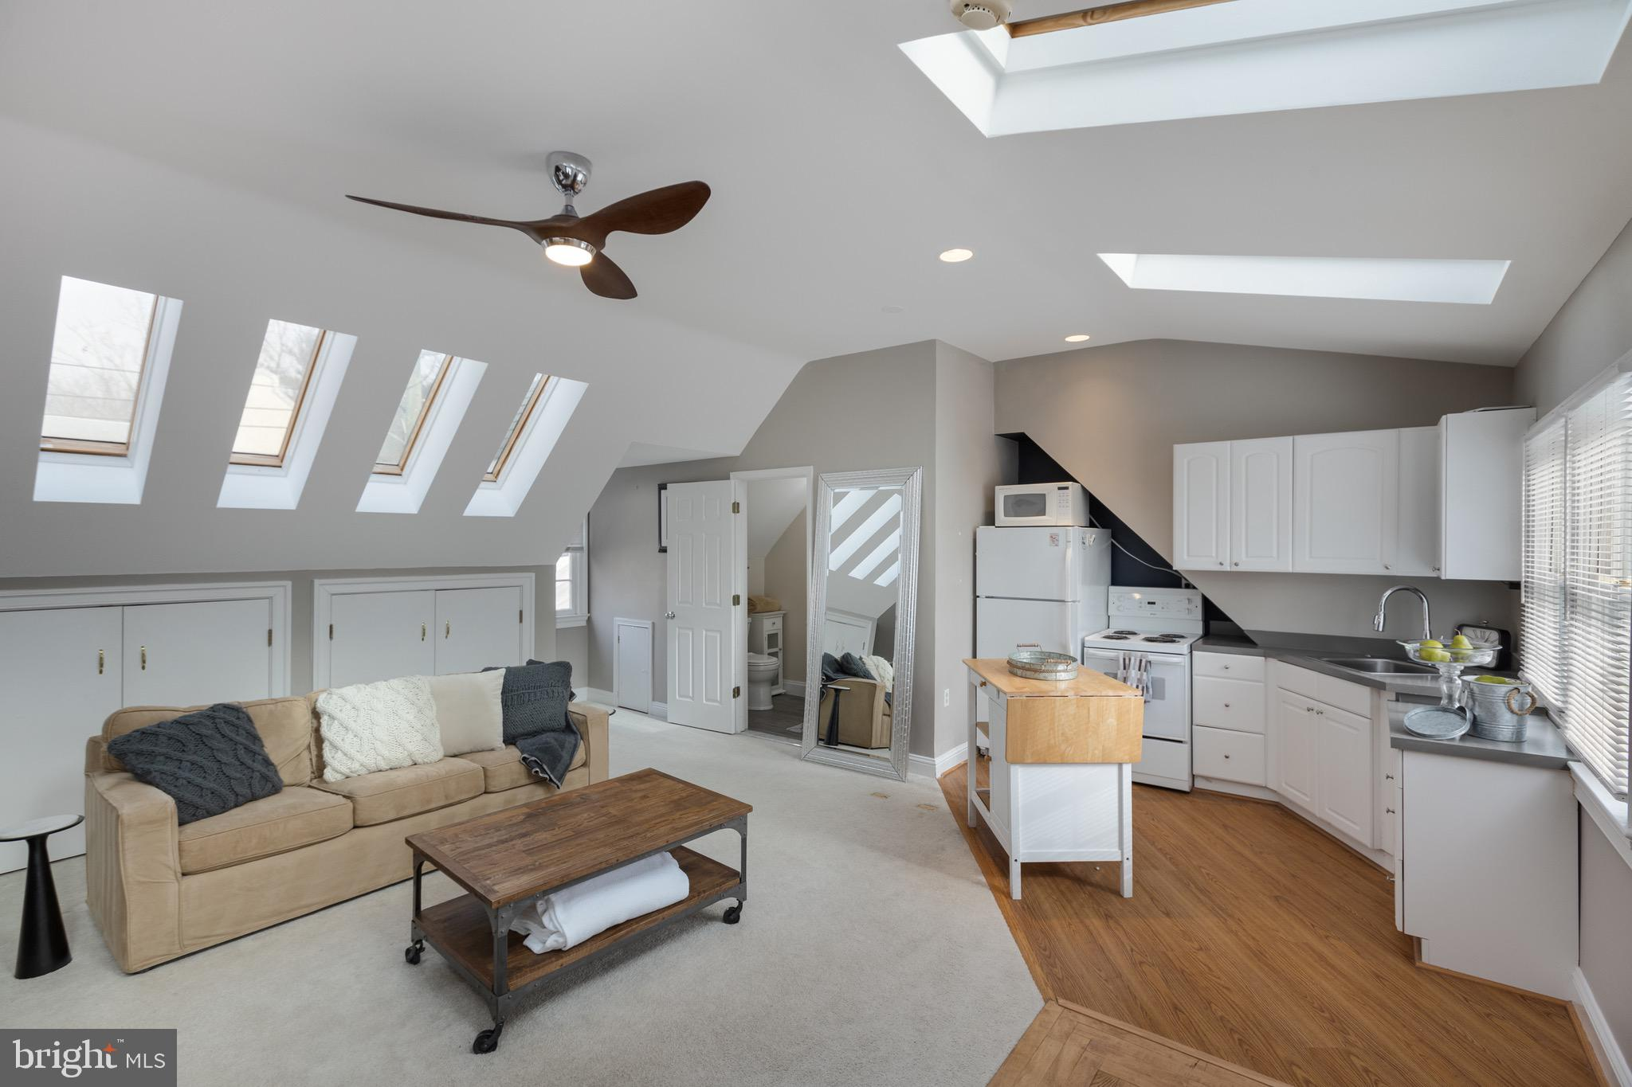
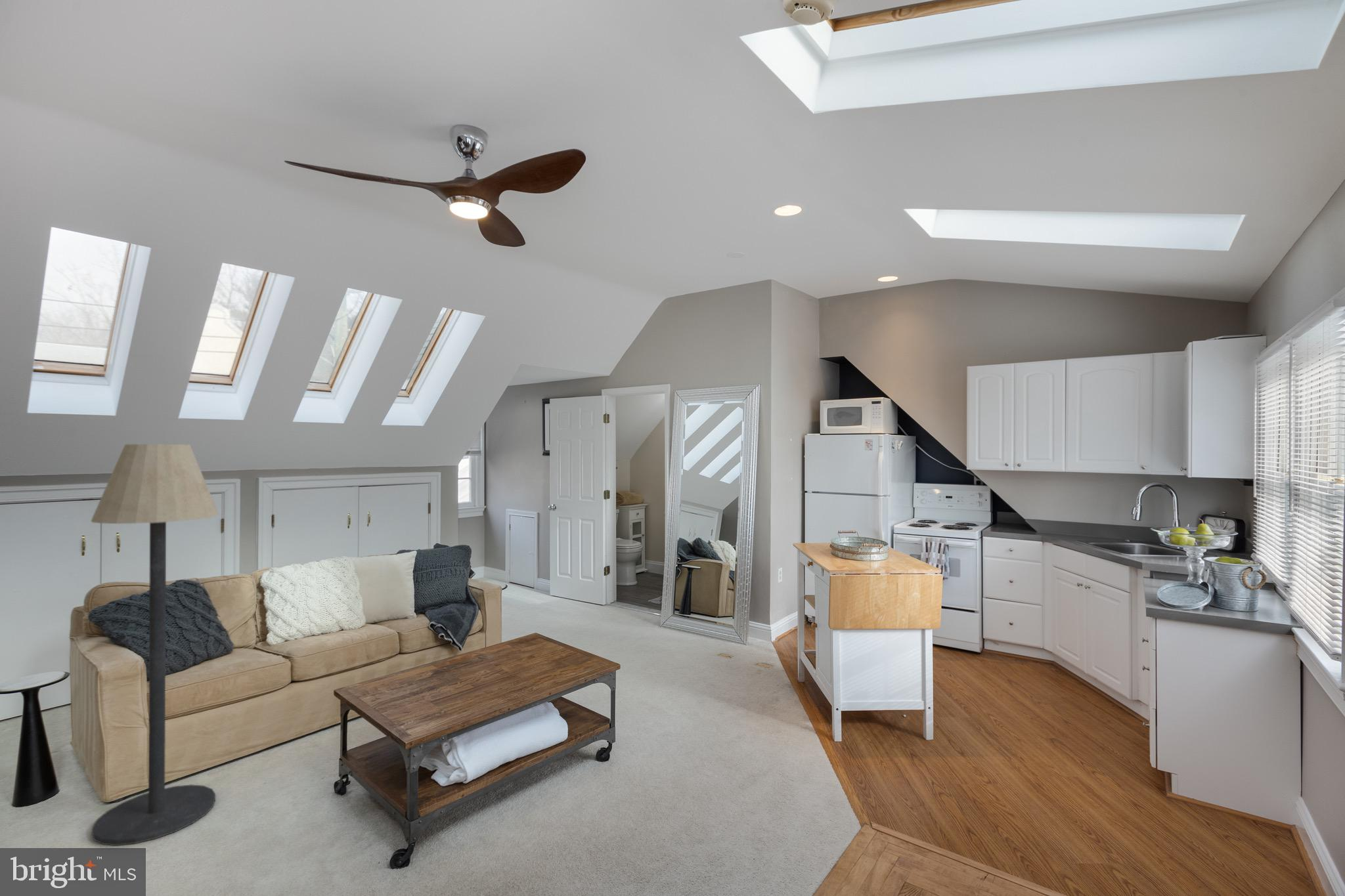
+ floor lamp [90,444,219,846]
